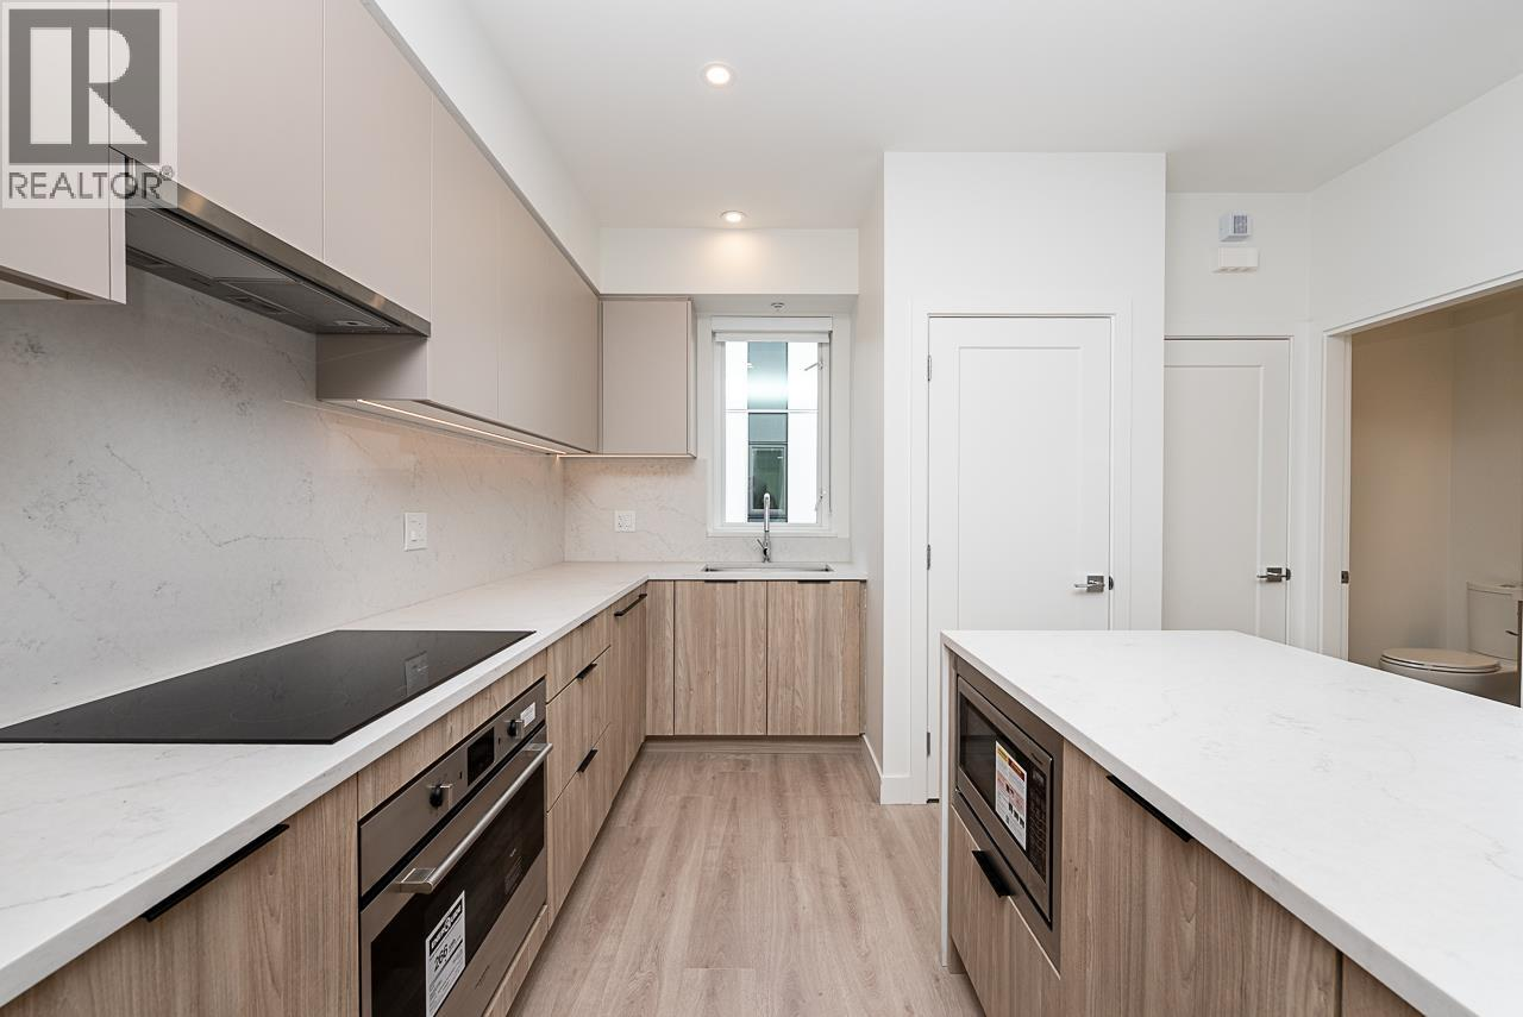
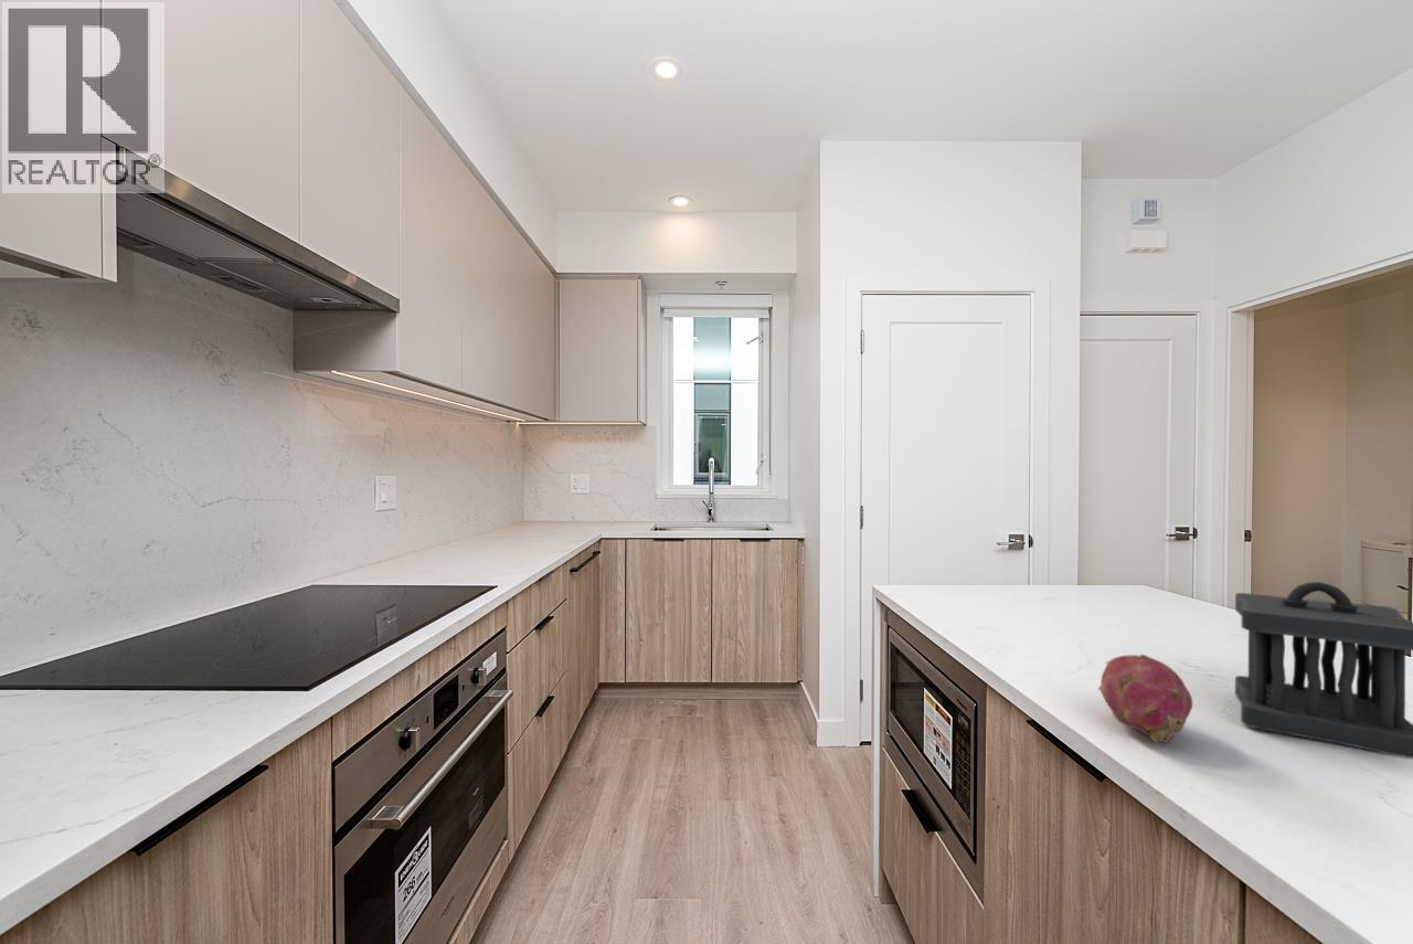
+ utensil holder [1234,581,1413,760]
+ fruit [1097,654,1193,744]
